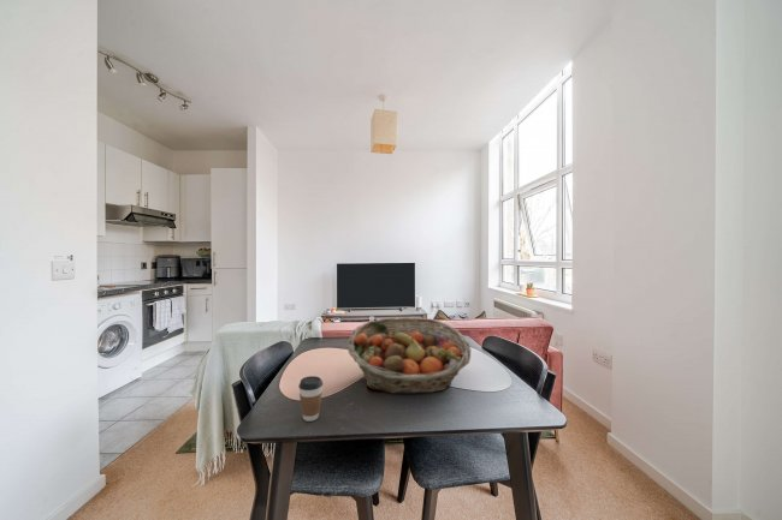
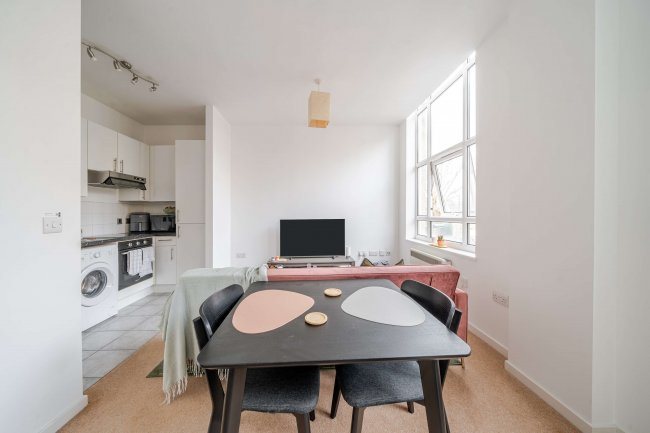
- fruit basket [346,316,472,395]
- coffee cup [297,375,324,423]
